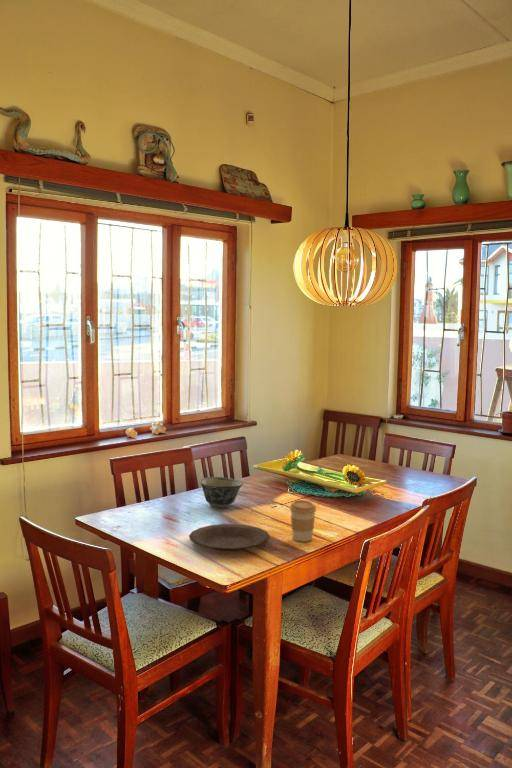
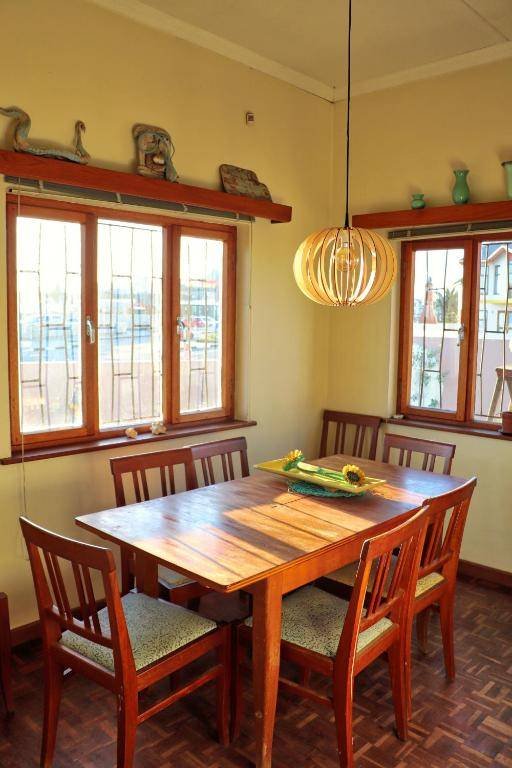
- coffee cup [289,499,317,543]
- plate [188,523,271,552]
- bowl [199,476,245,508]
